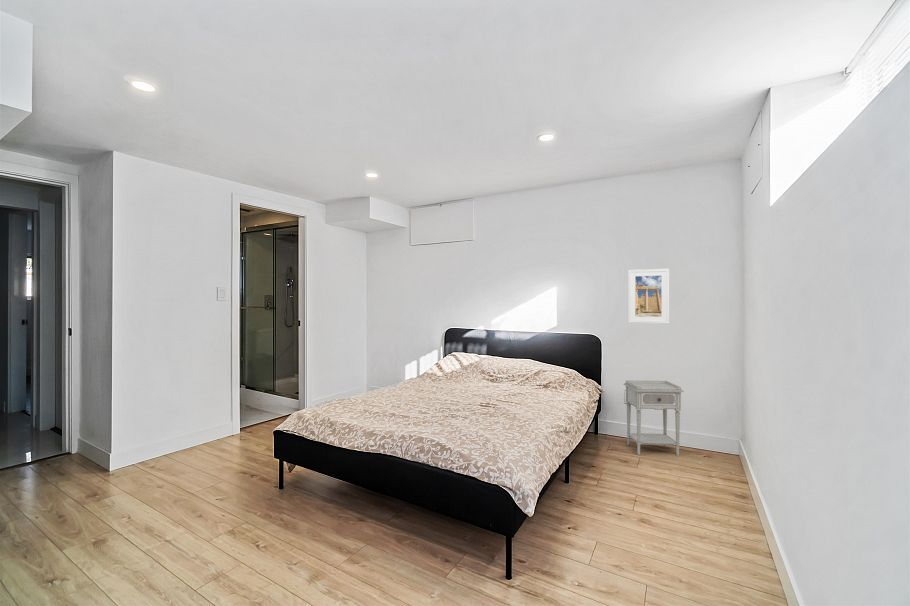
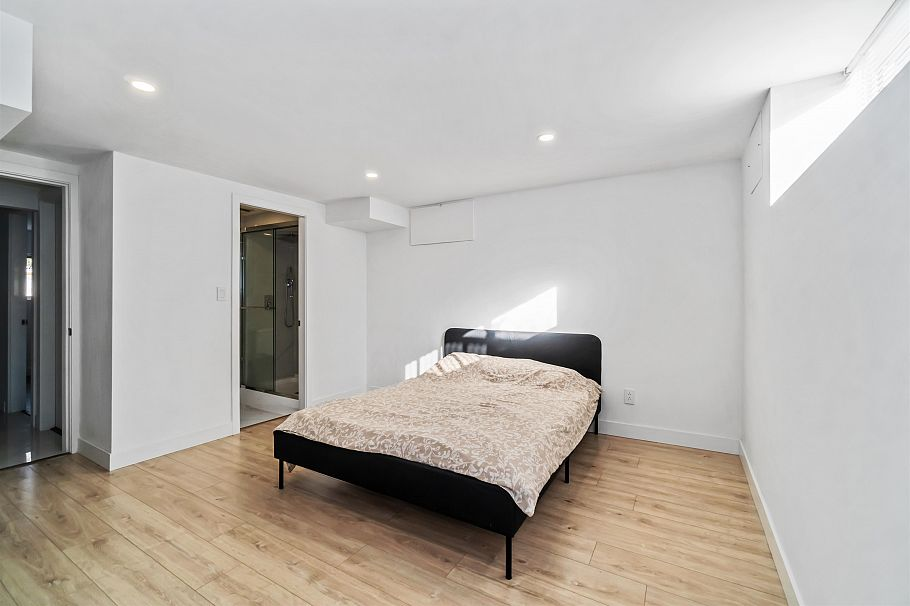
- nightstand [623,380,685,457]
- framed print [627,267,670,325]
